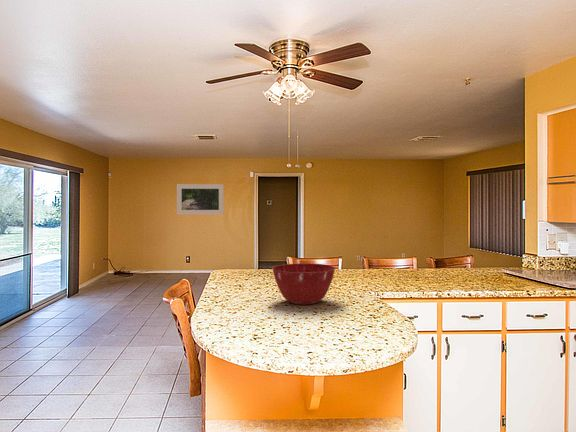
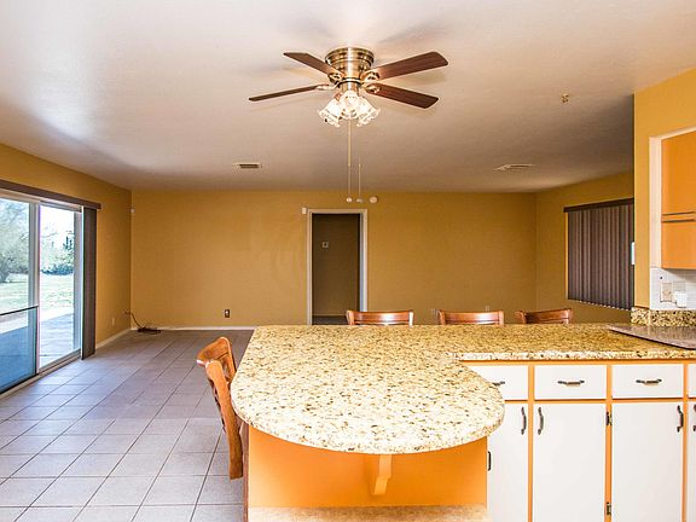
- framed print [176,183,225,216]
- mixing bowl [271,262,337,306]
